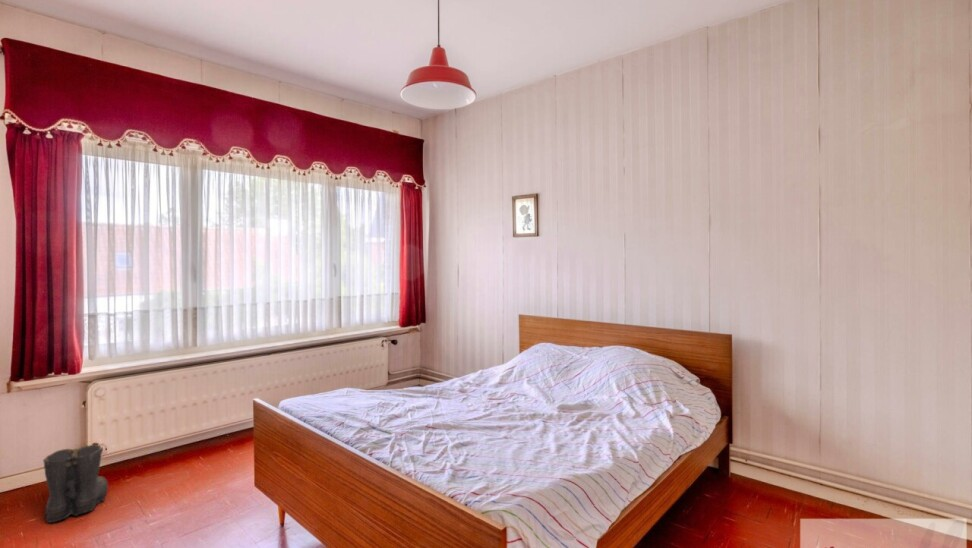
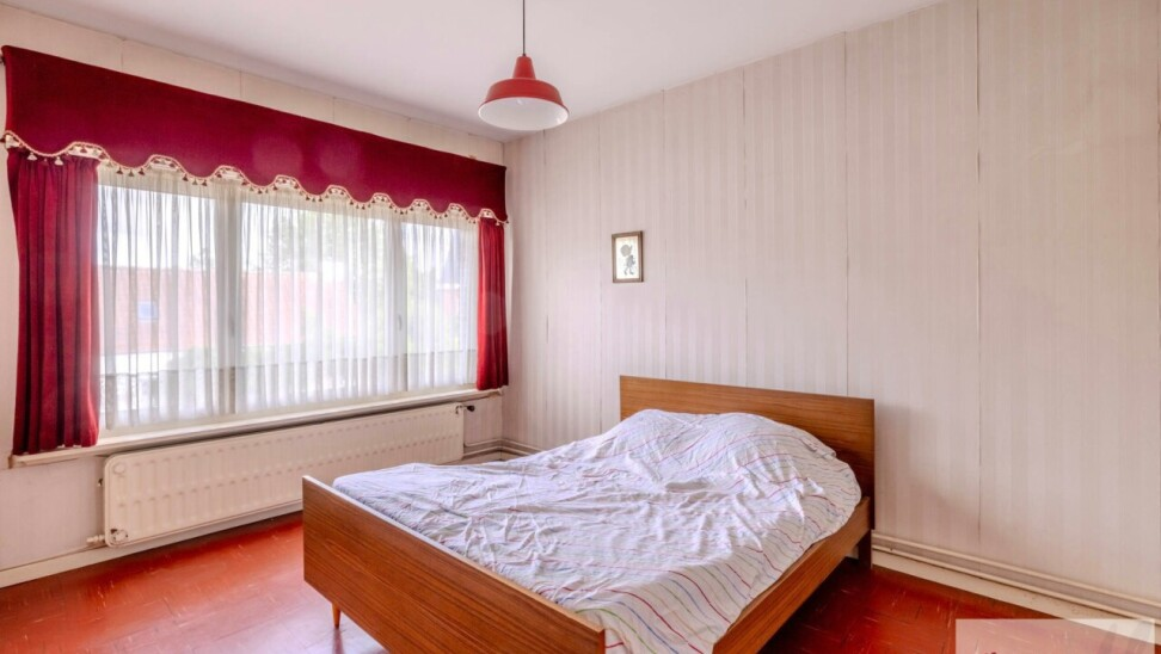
- boots [42,443,109,523]
